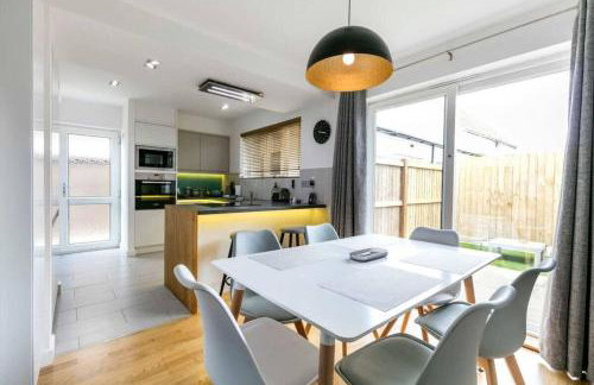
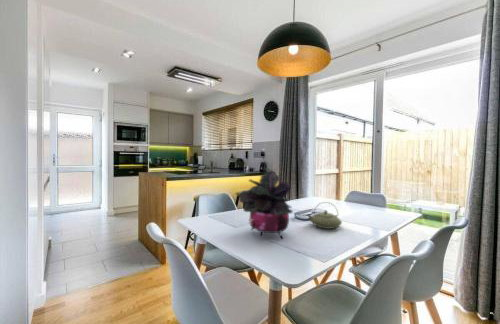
+ potted plant [237,170,294,240]
+ teapot [306,201,343,230]
